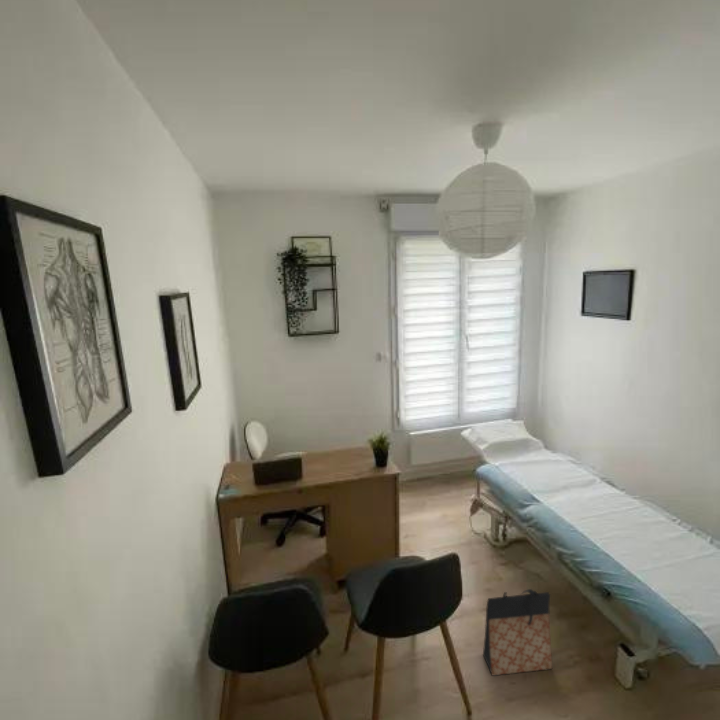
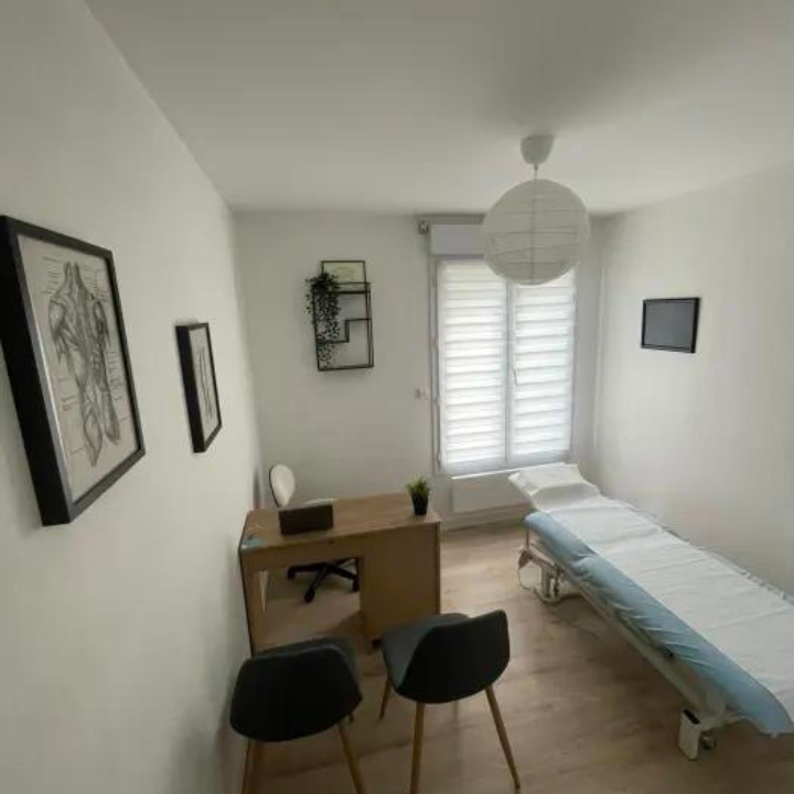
- bag [482,588,553,677]
